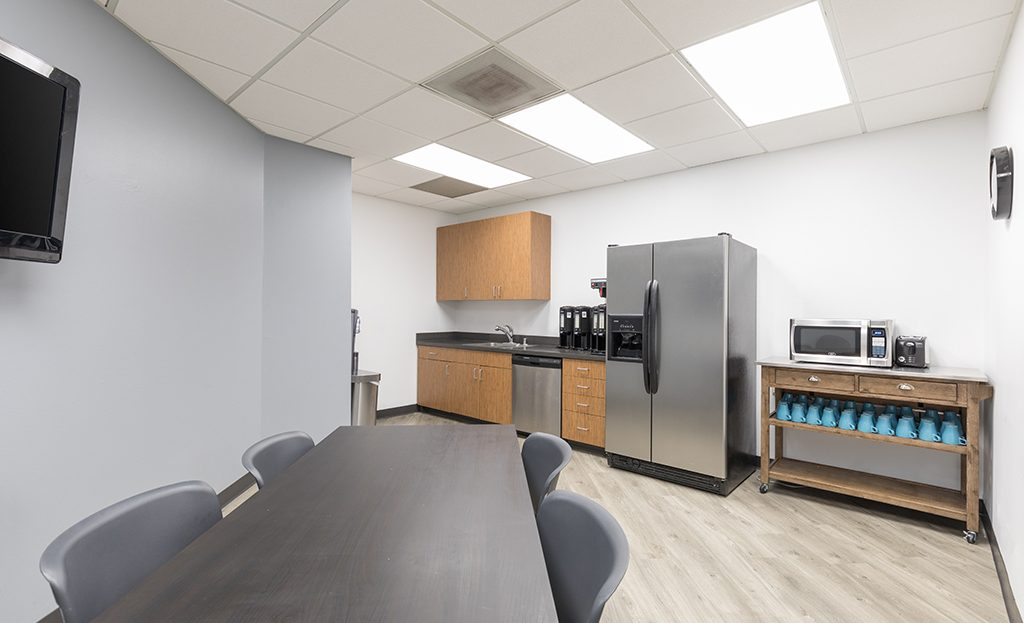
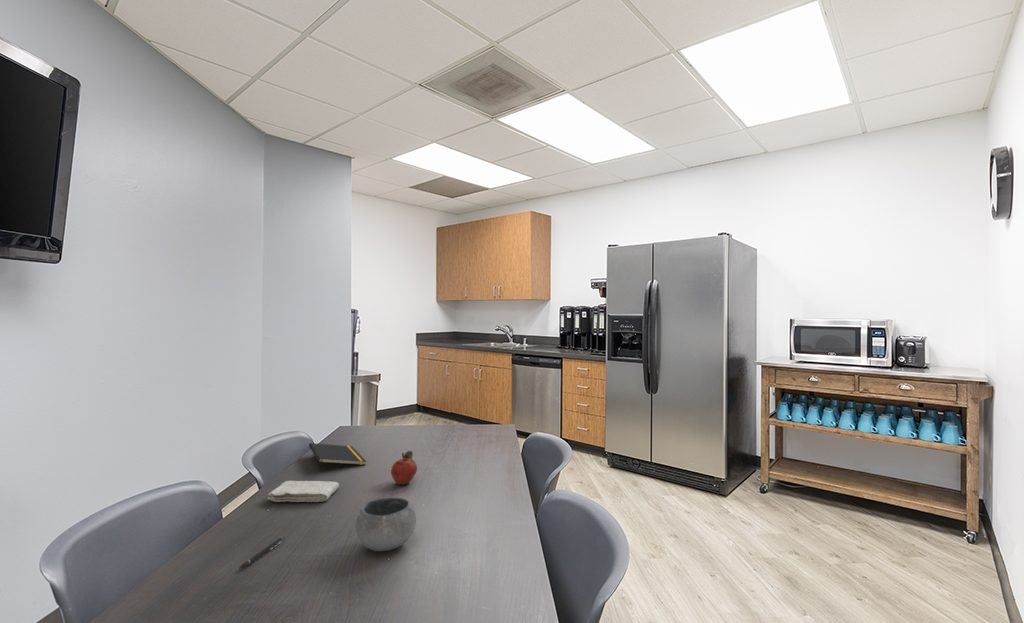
+ pen [239,535,285,569]
+ washcloth [266,480,340,503]
+ bowl [355,496,417,552]
+ notepad [308,442,367,473]
+ fruit [390,450,418,486]
